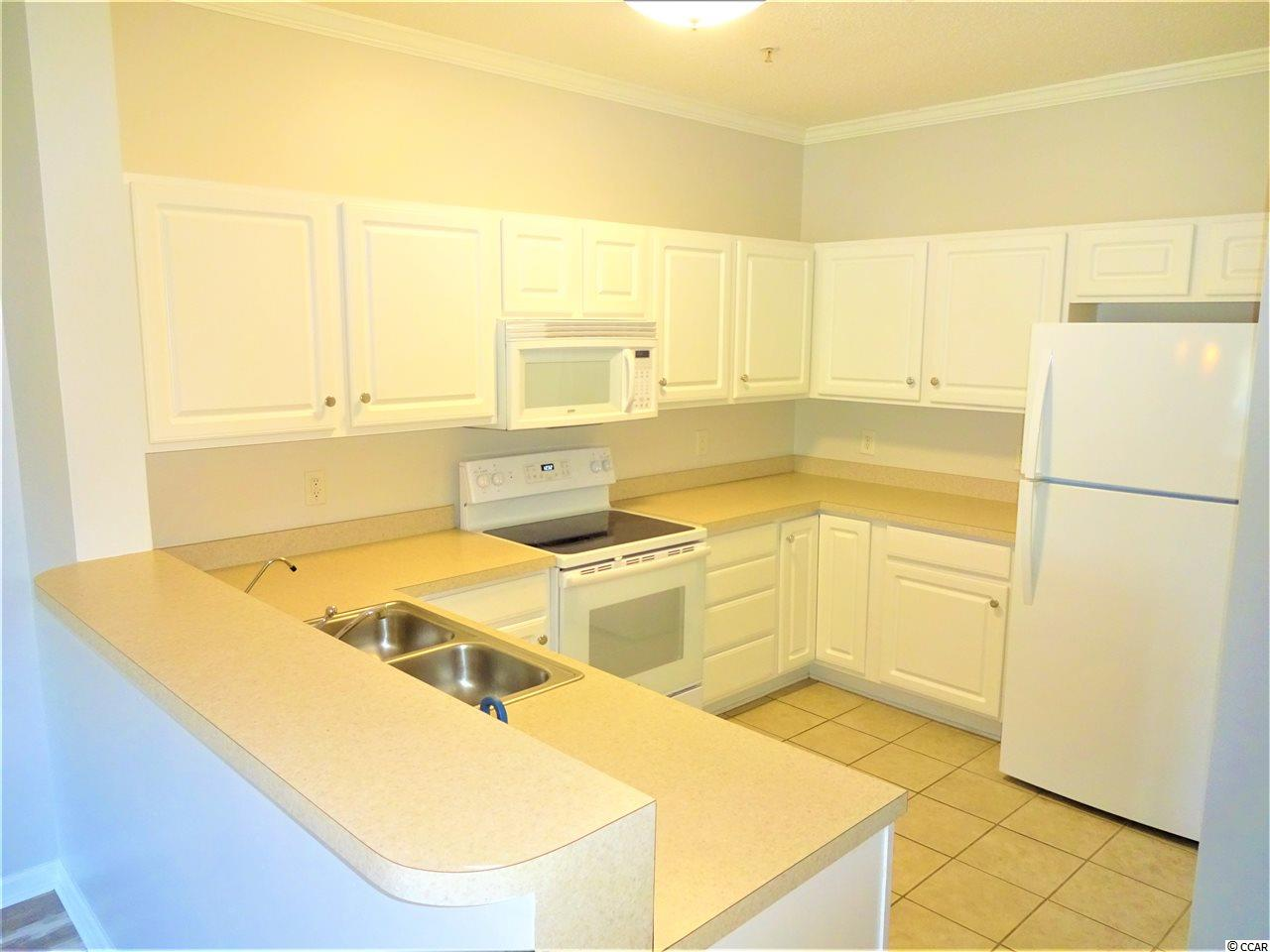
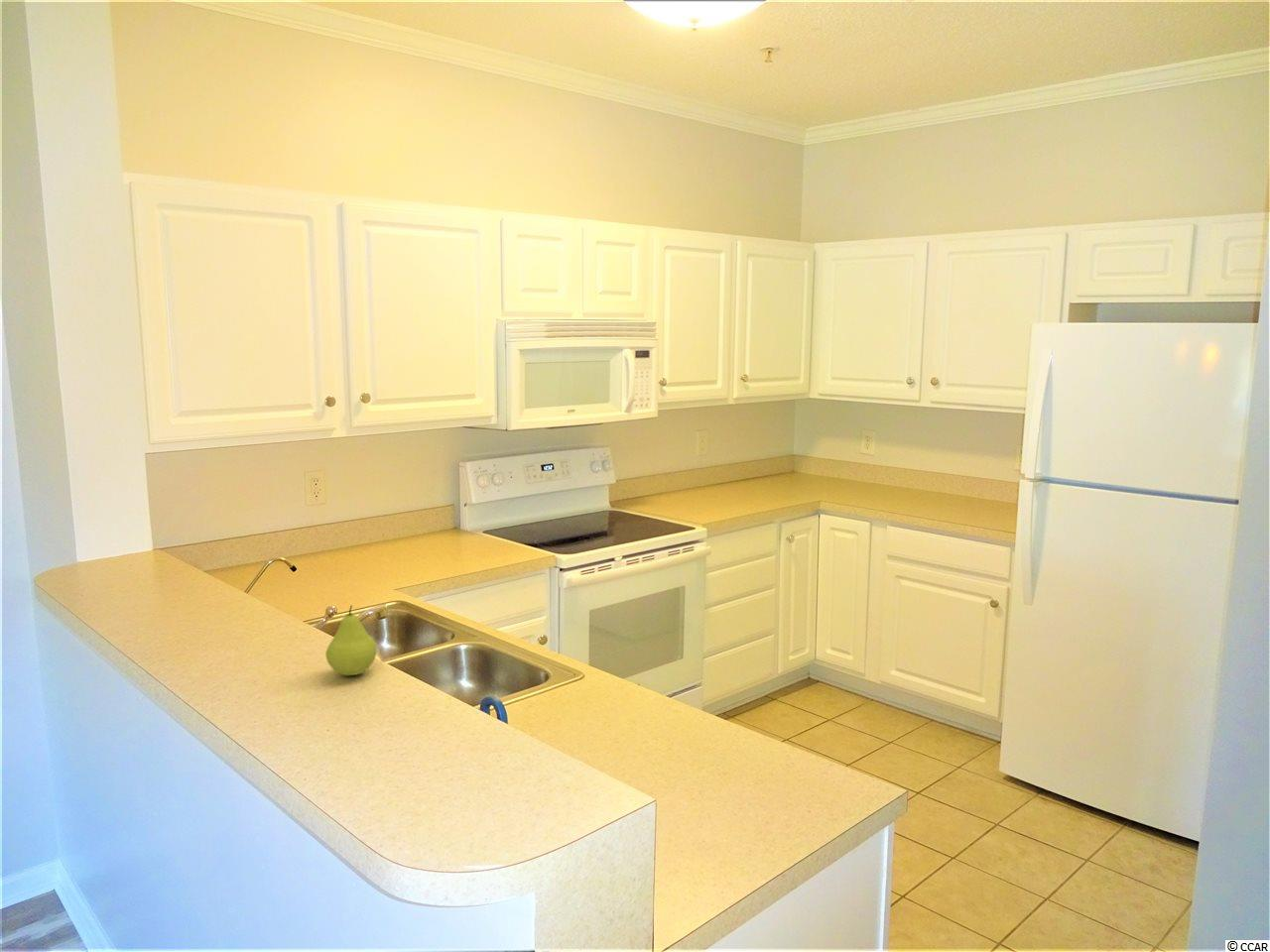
+ fruit [324,604,378,676]
